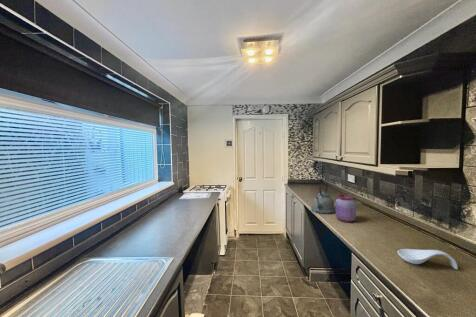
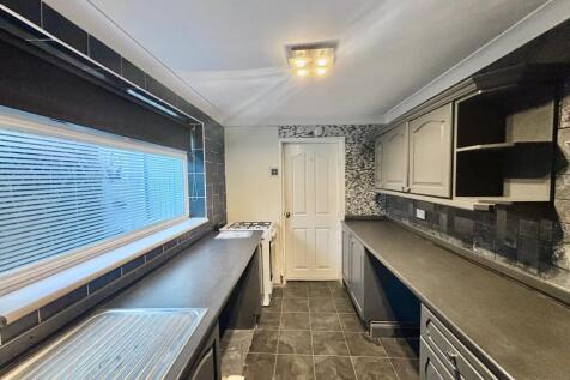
- spoon rest [397,248,459,270]
- kettle [310,183,336,215]
- jar [335,194,357,223]
